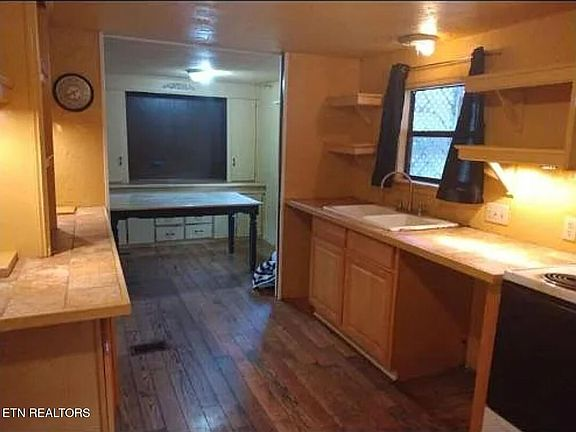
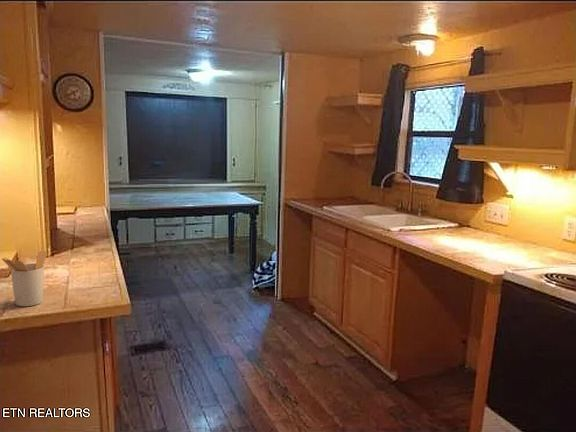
+ utensil holder [1,250,48,307]
